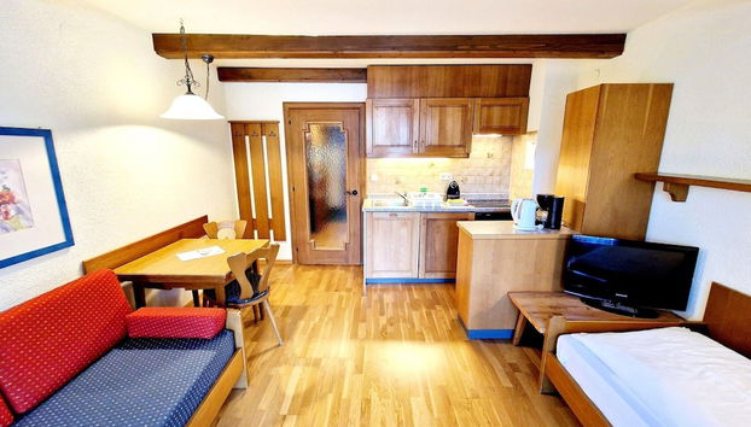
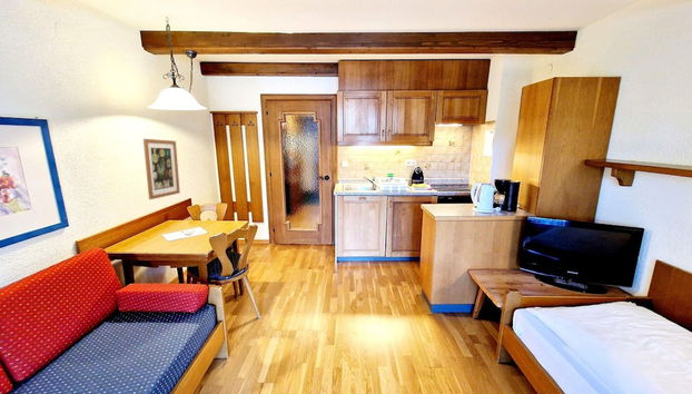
+ wall art [142,138,181,200]
